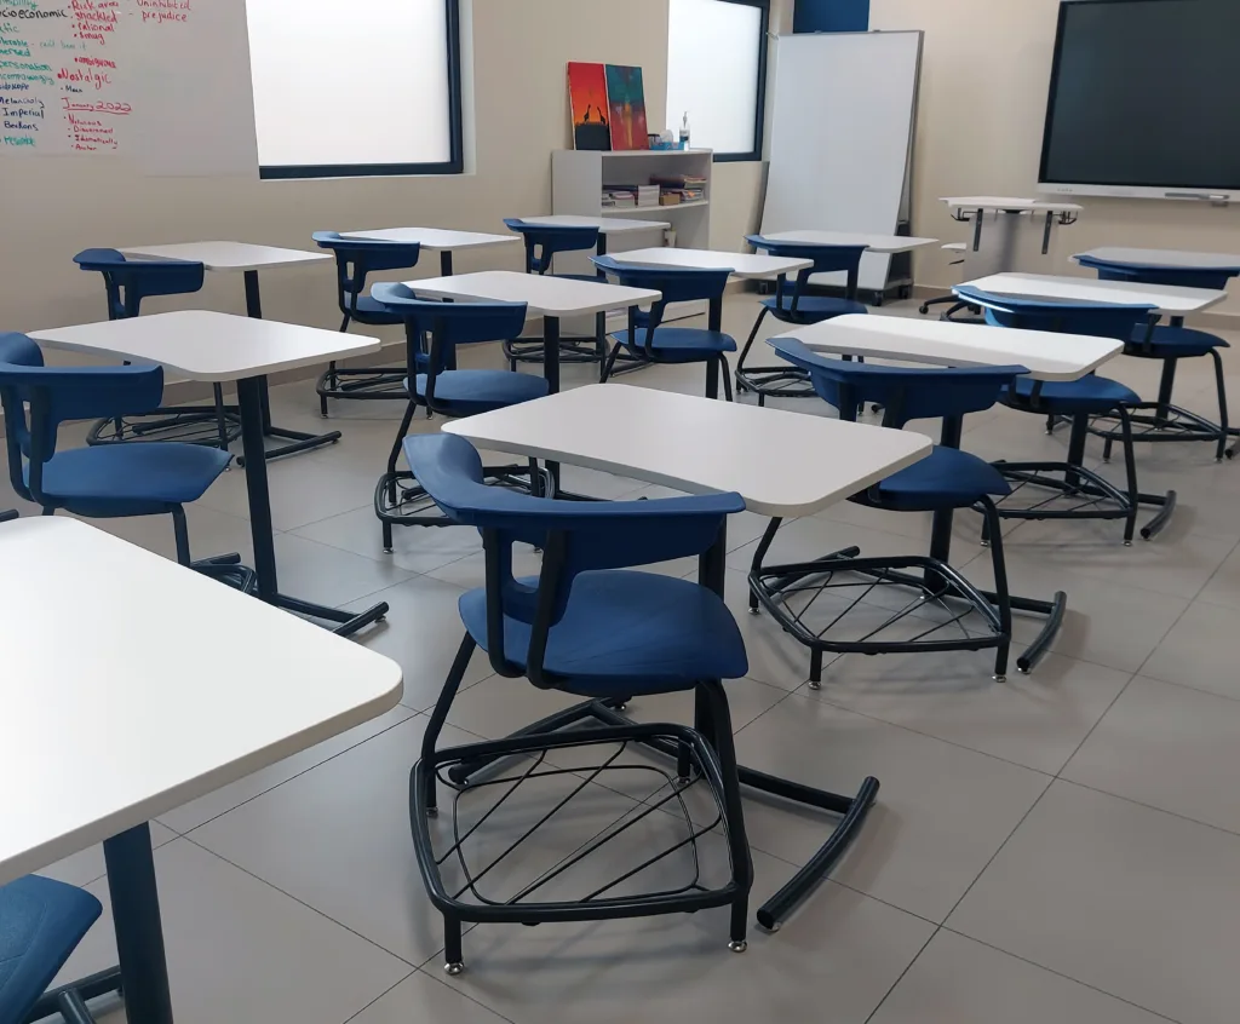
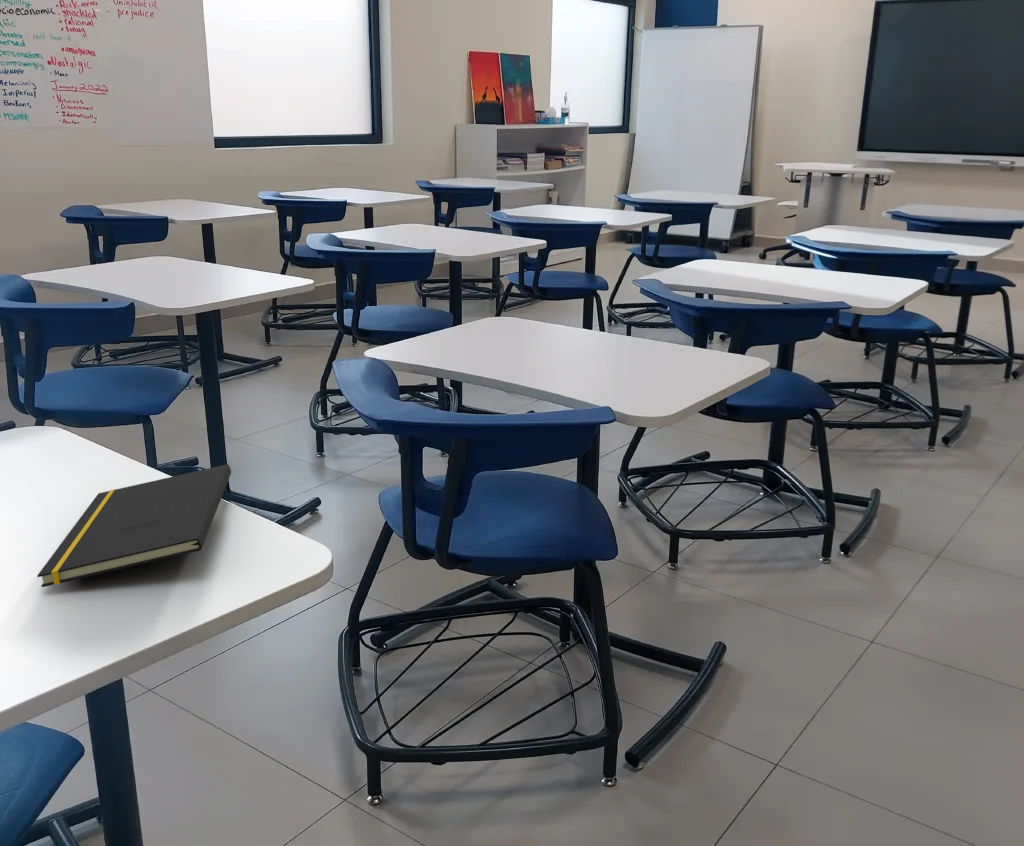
+ notepad [37,463,232,588]
